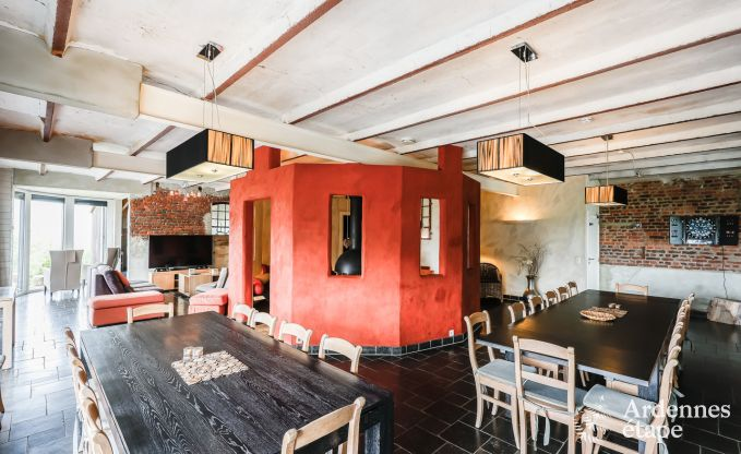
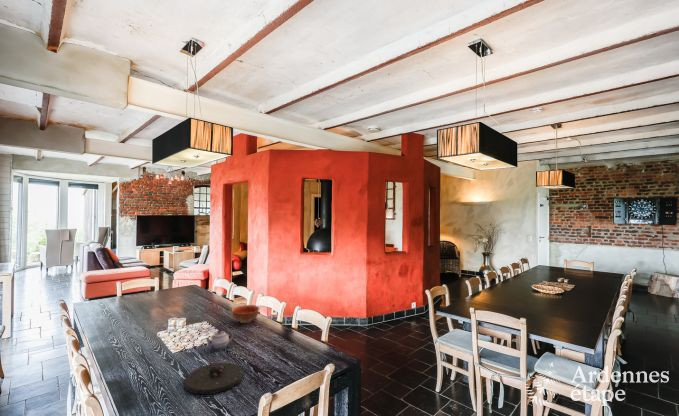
+ teapot [204,329,234,351]
+ bowl [231,304,260,324]
+ plate [183,362,244,395]
